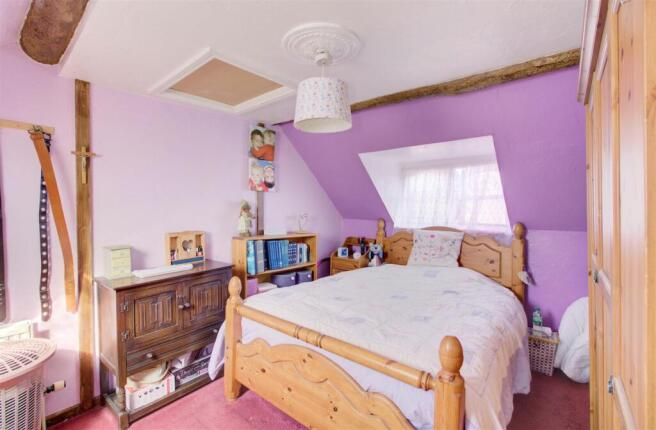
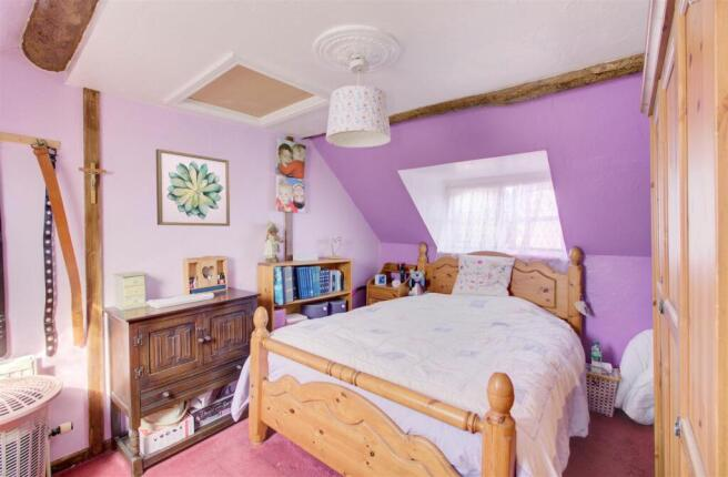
+ wall art [155,148,231,227]
